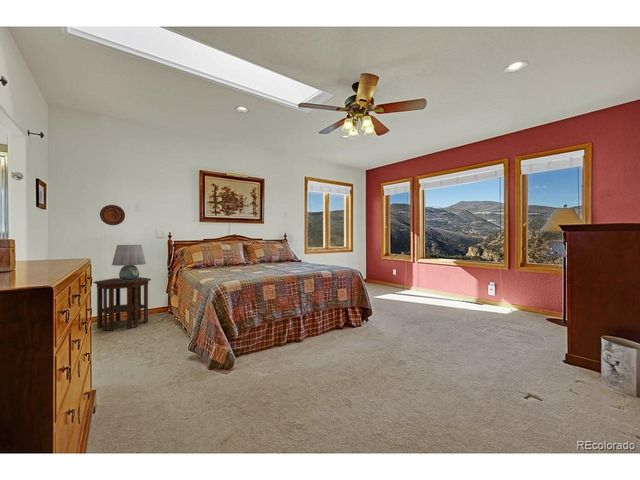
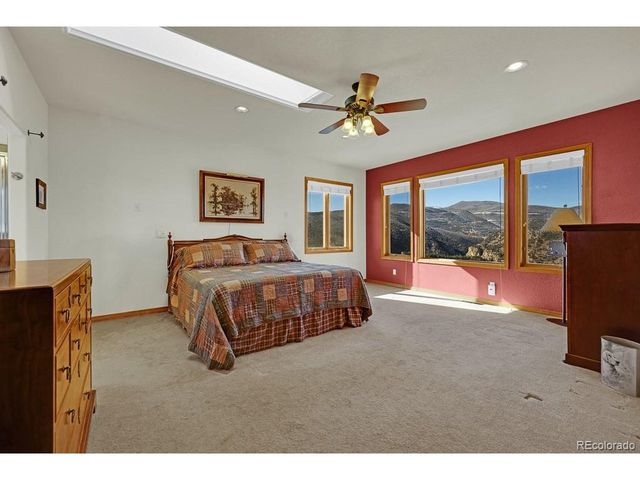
- decorative plate [99,204,126,226]
- table lamp [111,244,147,280]
- side table [93,276,152,332]
